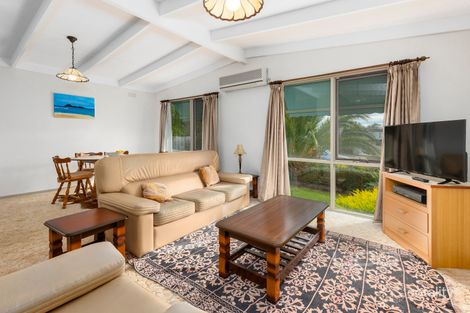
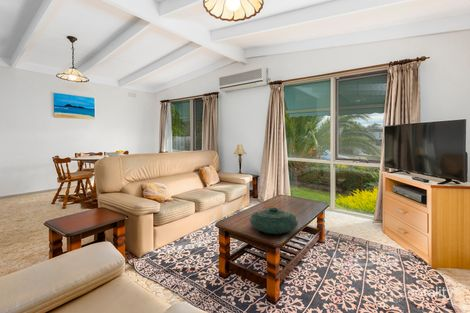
+ decorative bowl [249,206,299,235]
